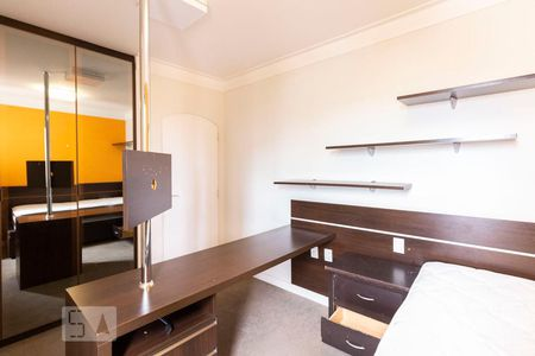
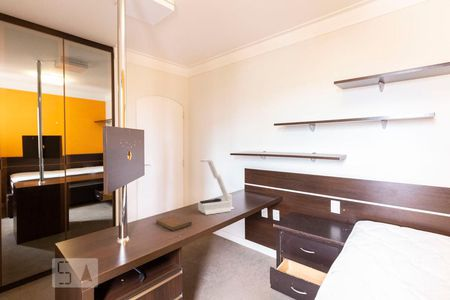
+ desk lamp [197,158,235,216]
+ notebook [155,214,193,232]
